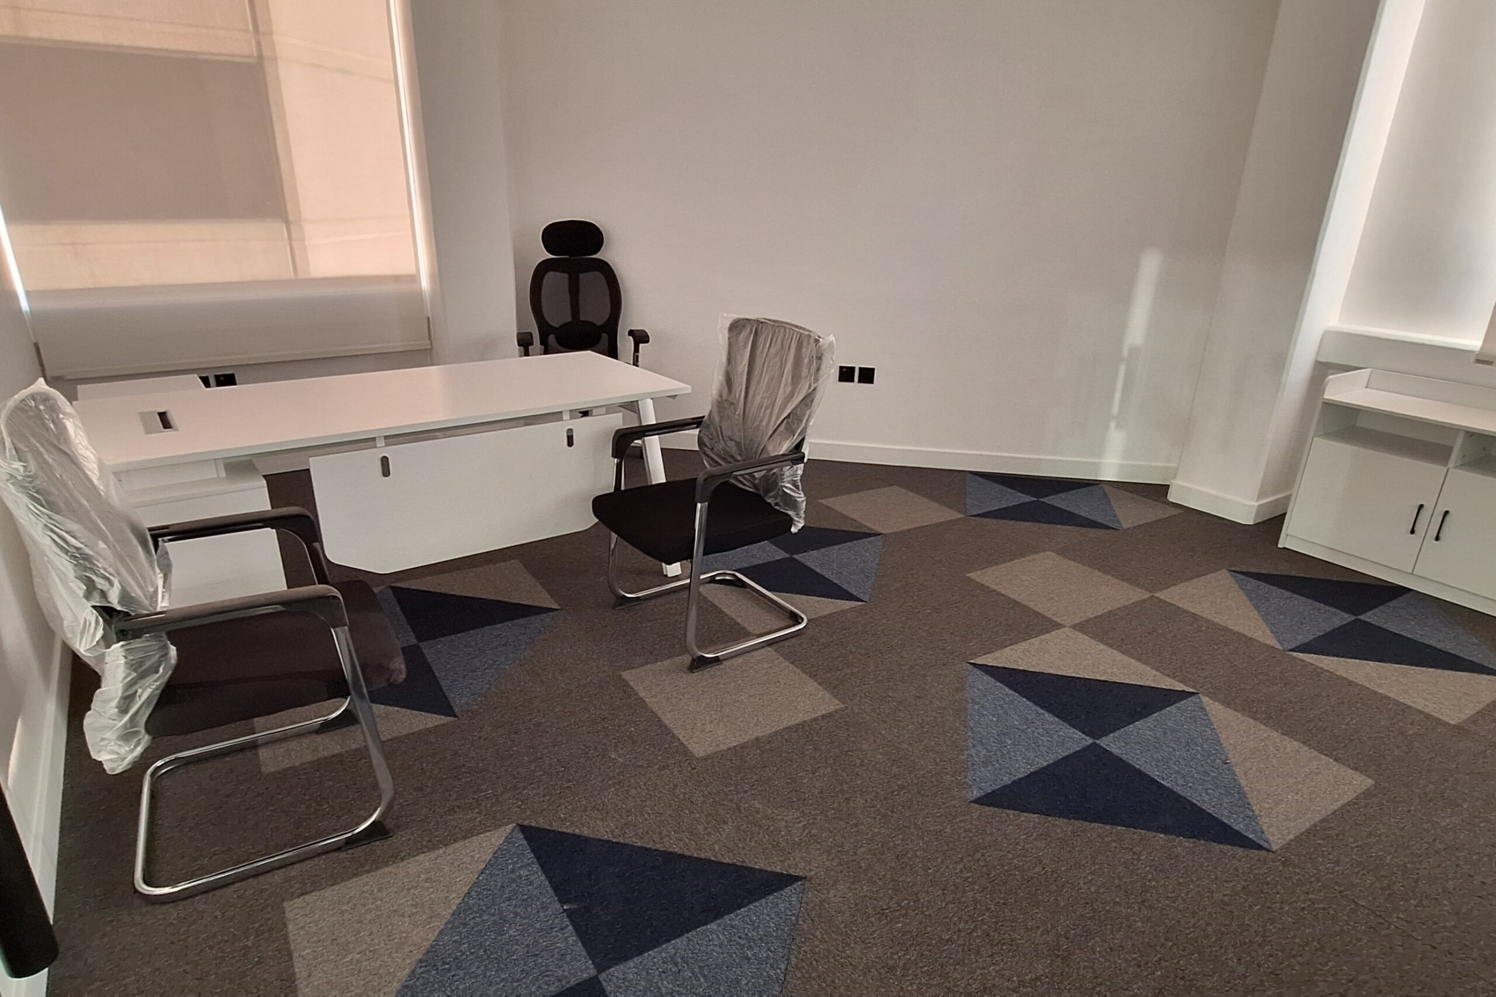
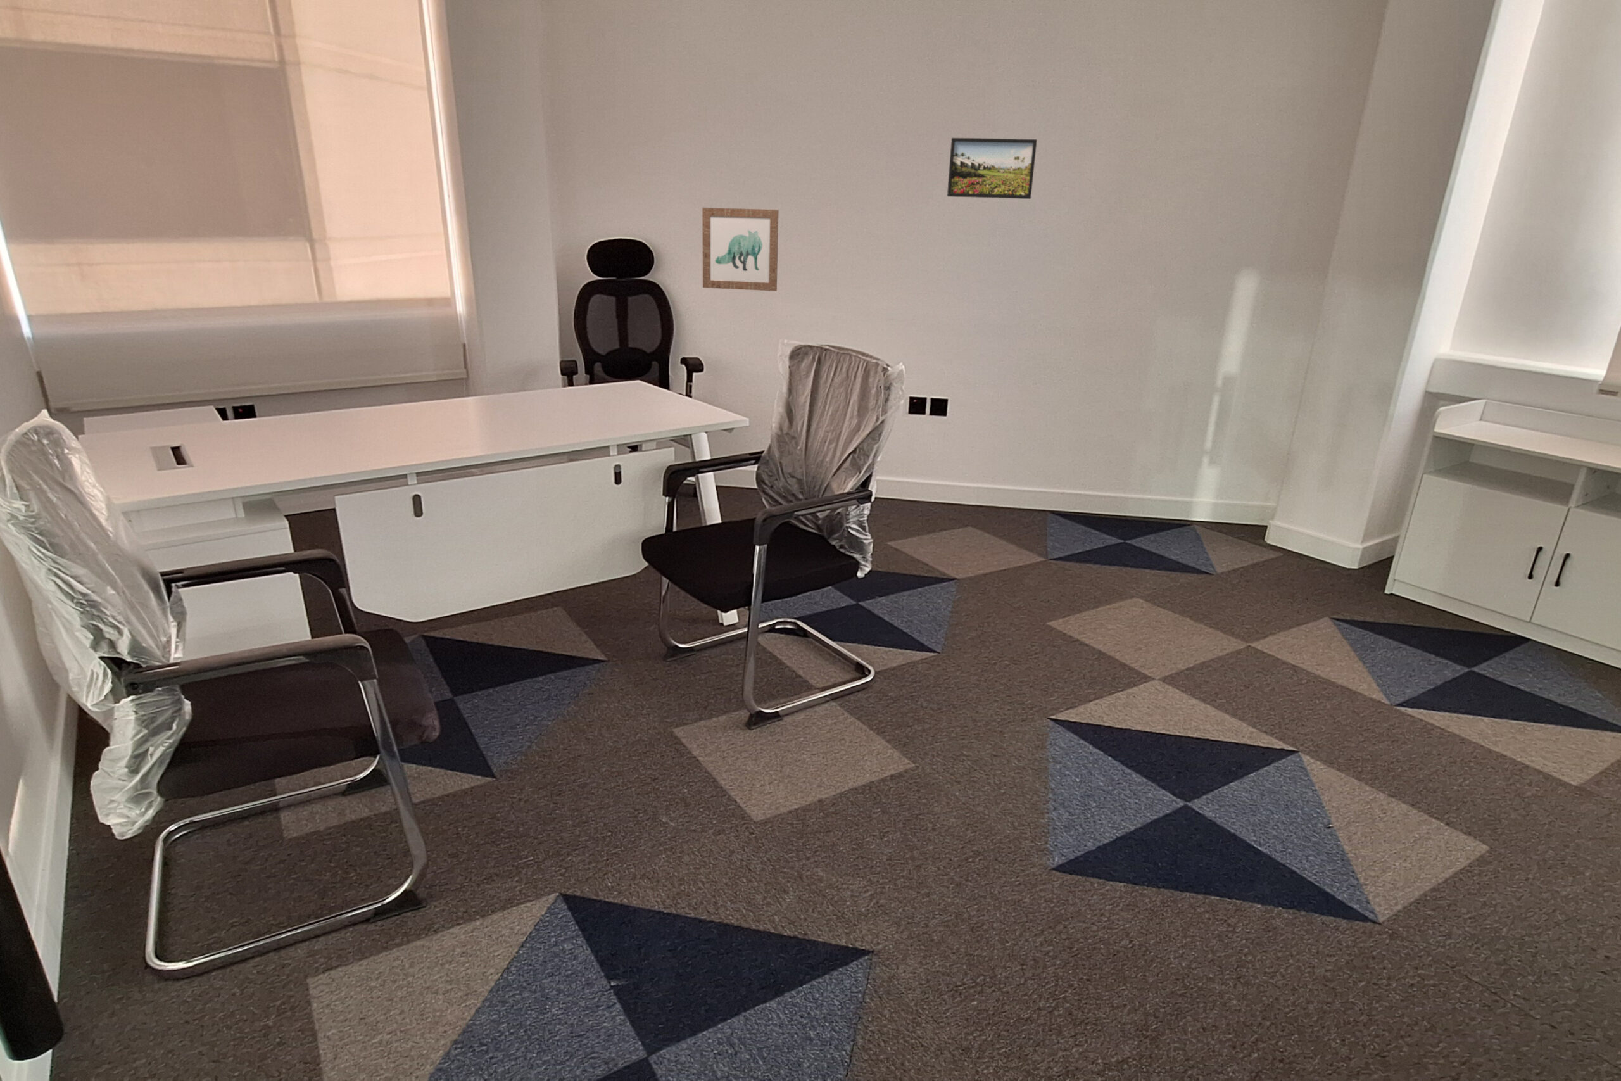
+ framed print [947,138,1037,199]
+ wall art [702,208,779,292]
